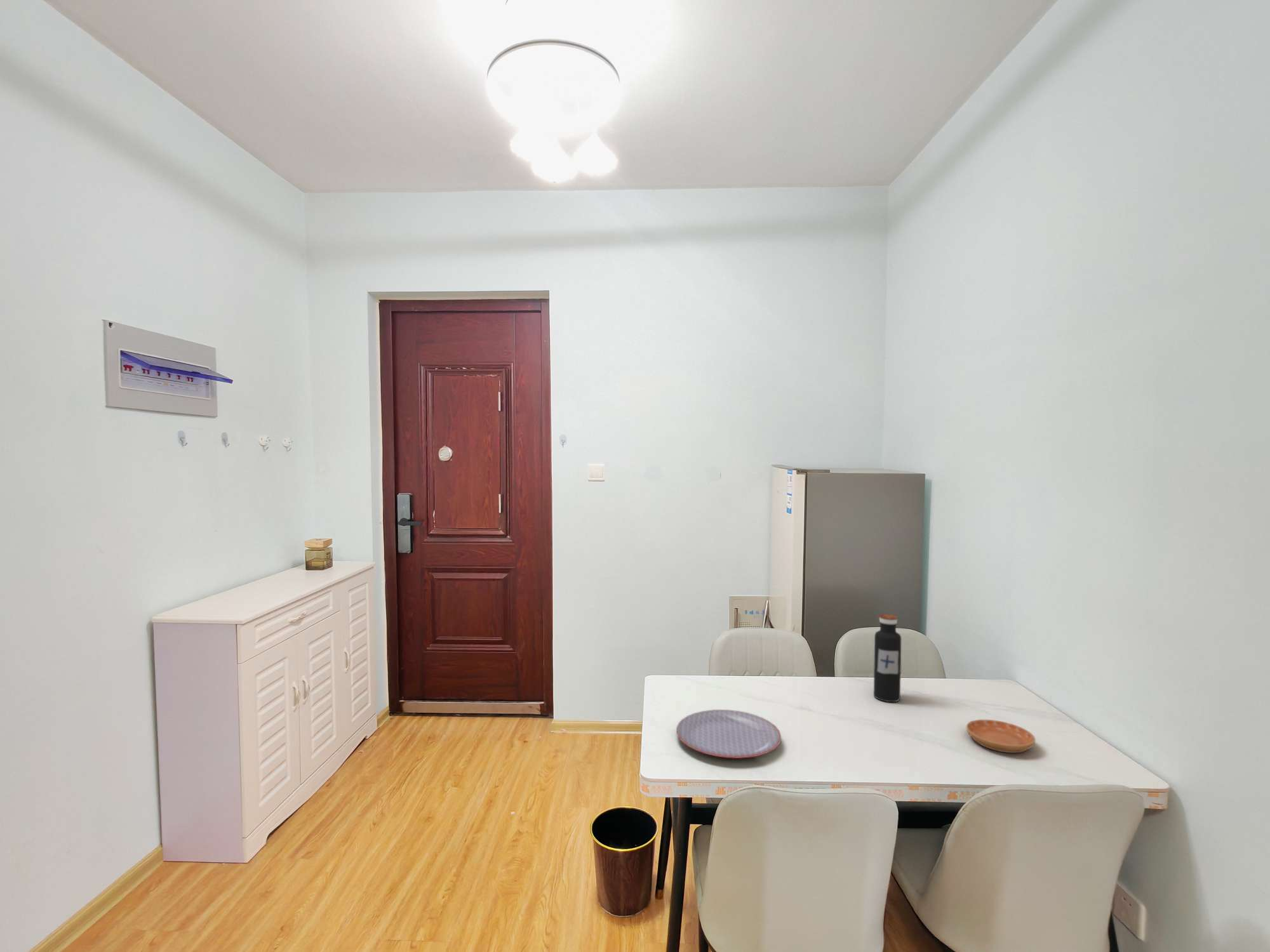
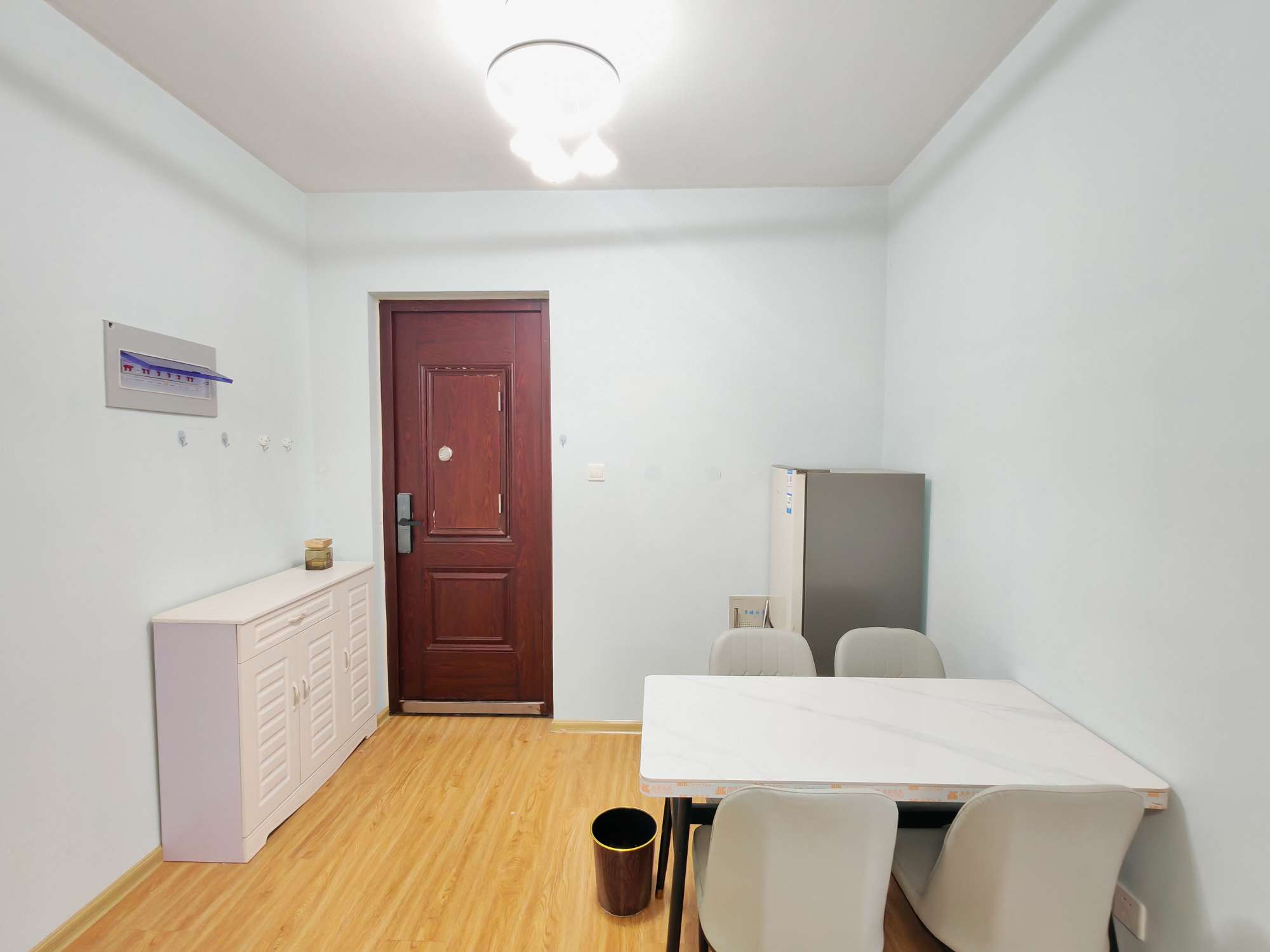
- water bottle [873,614,902,703]
- plate [676,709,782,759]
- saucer [966,719,1036,753]
